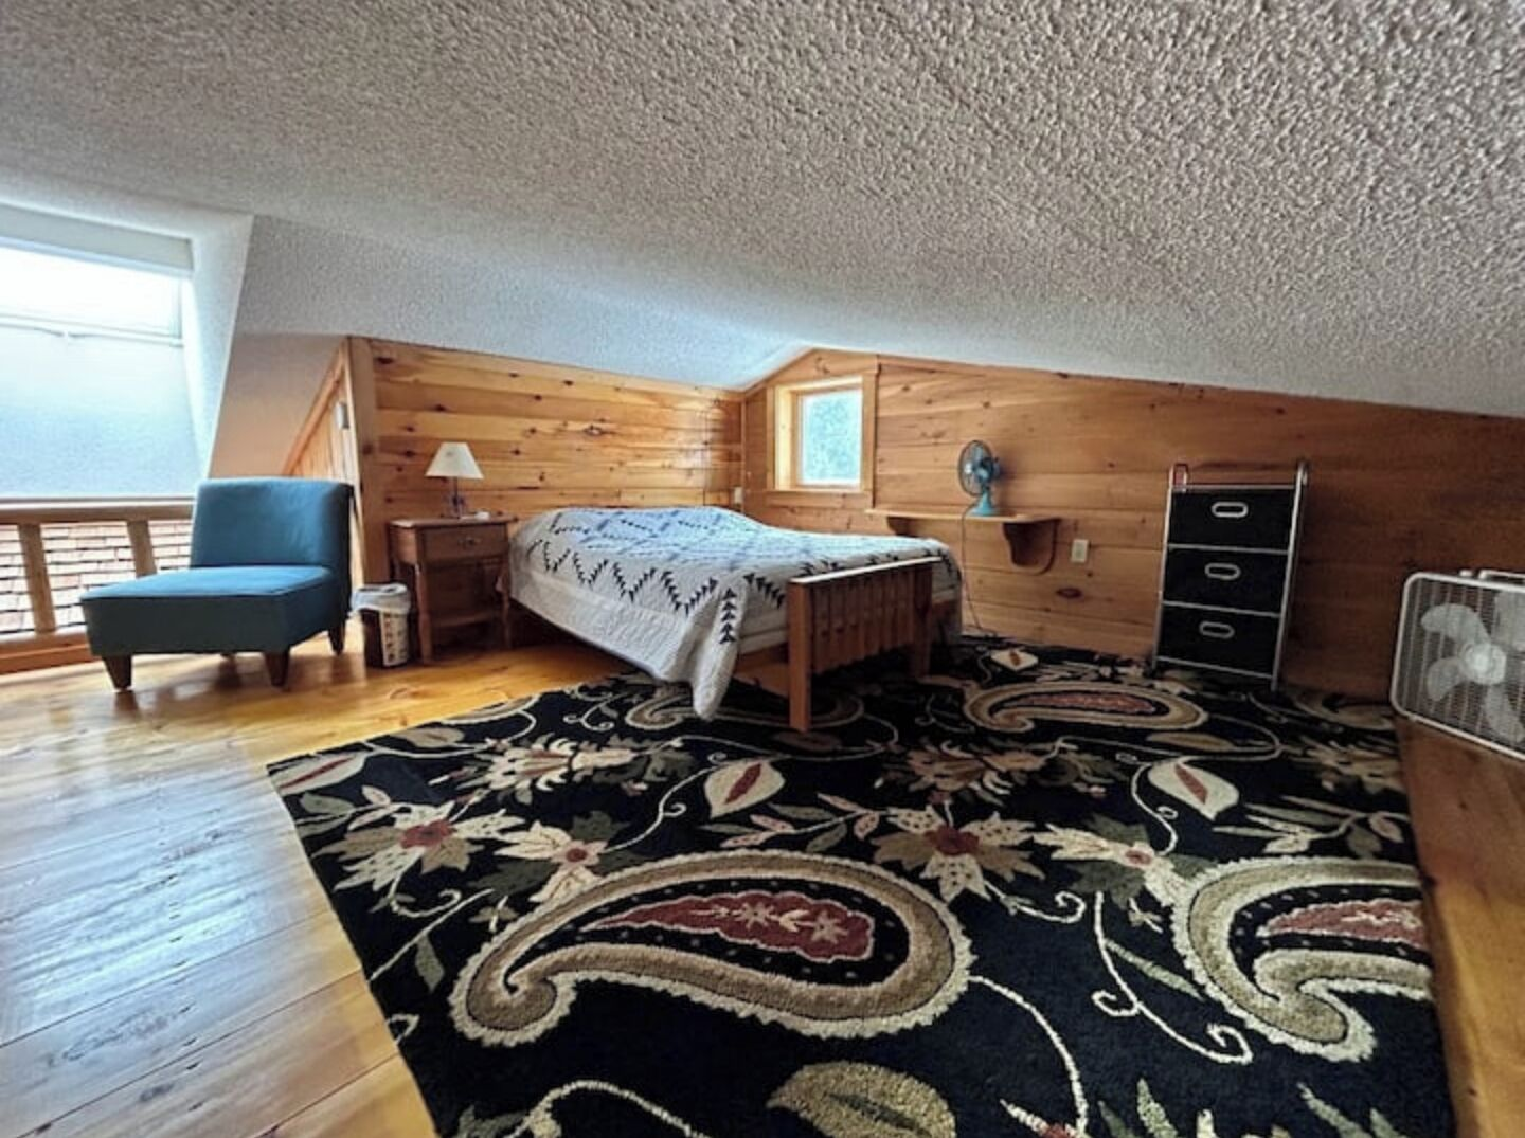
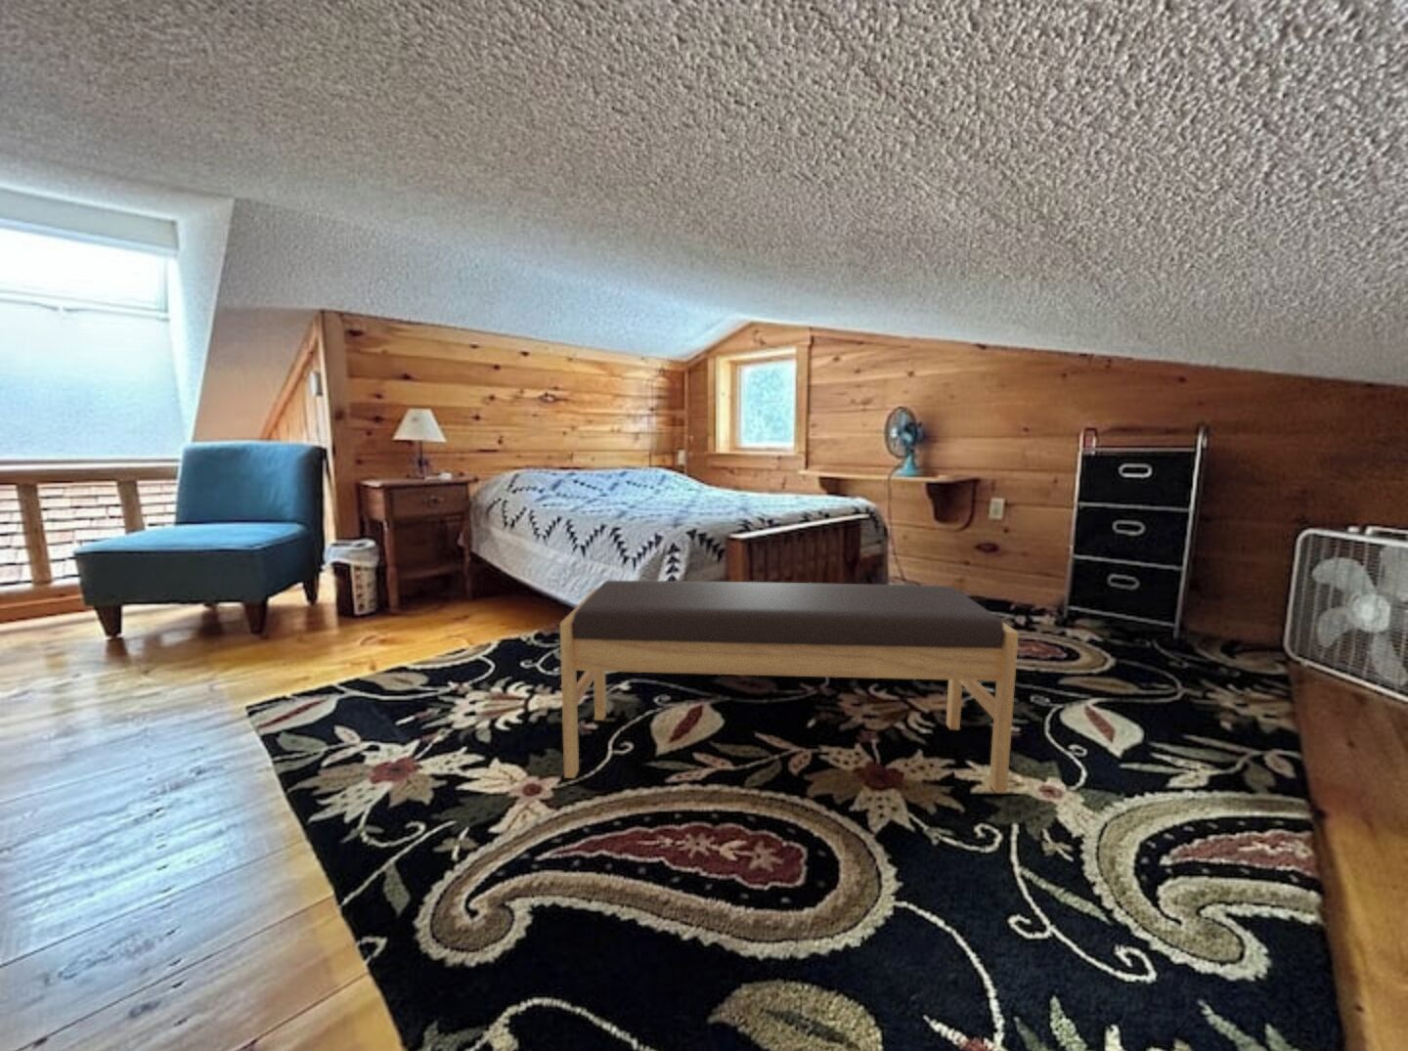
+ bench [559,580,1019,795]
